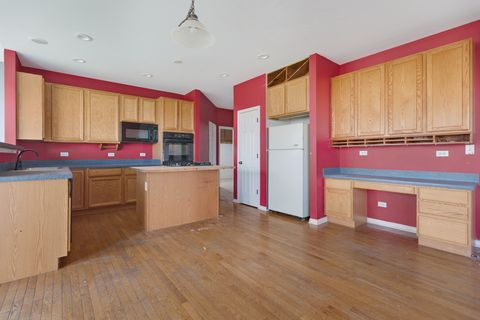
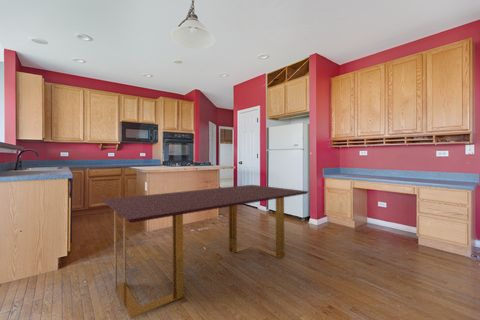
+ dining table [100,184,310,319]
